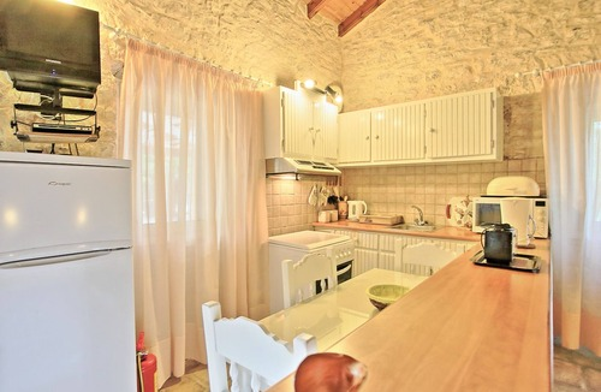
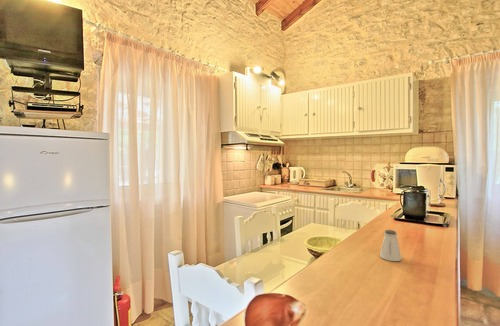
+ saltshaker [379,229,403,262]
